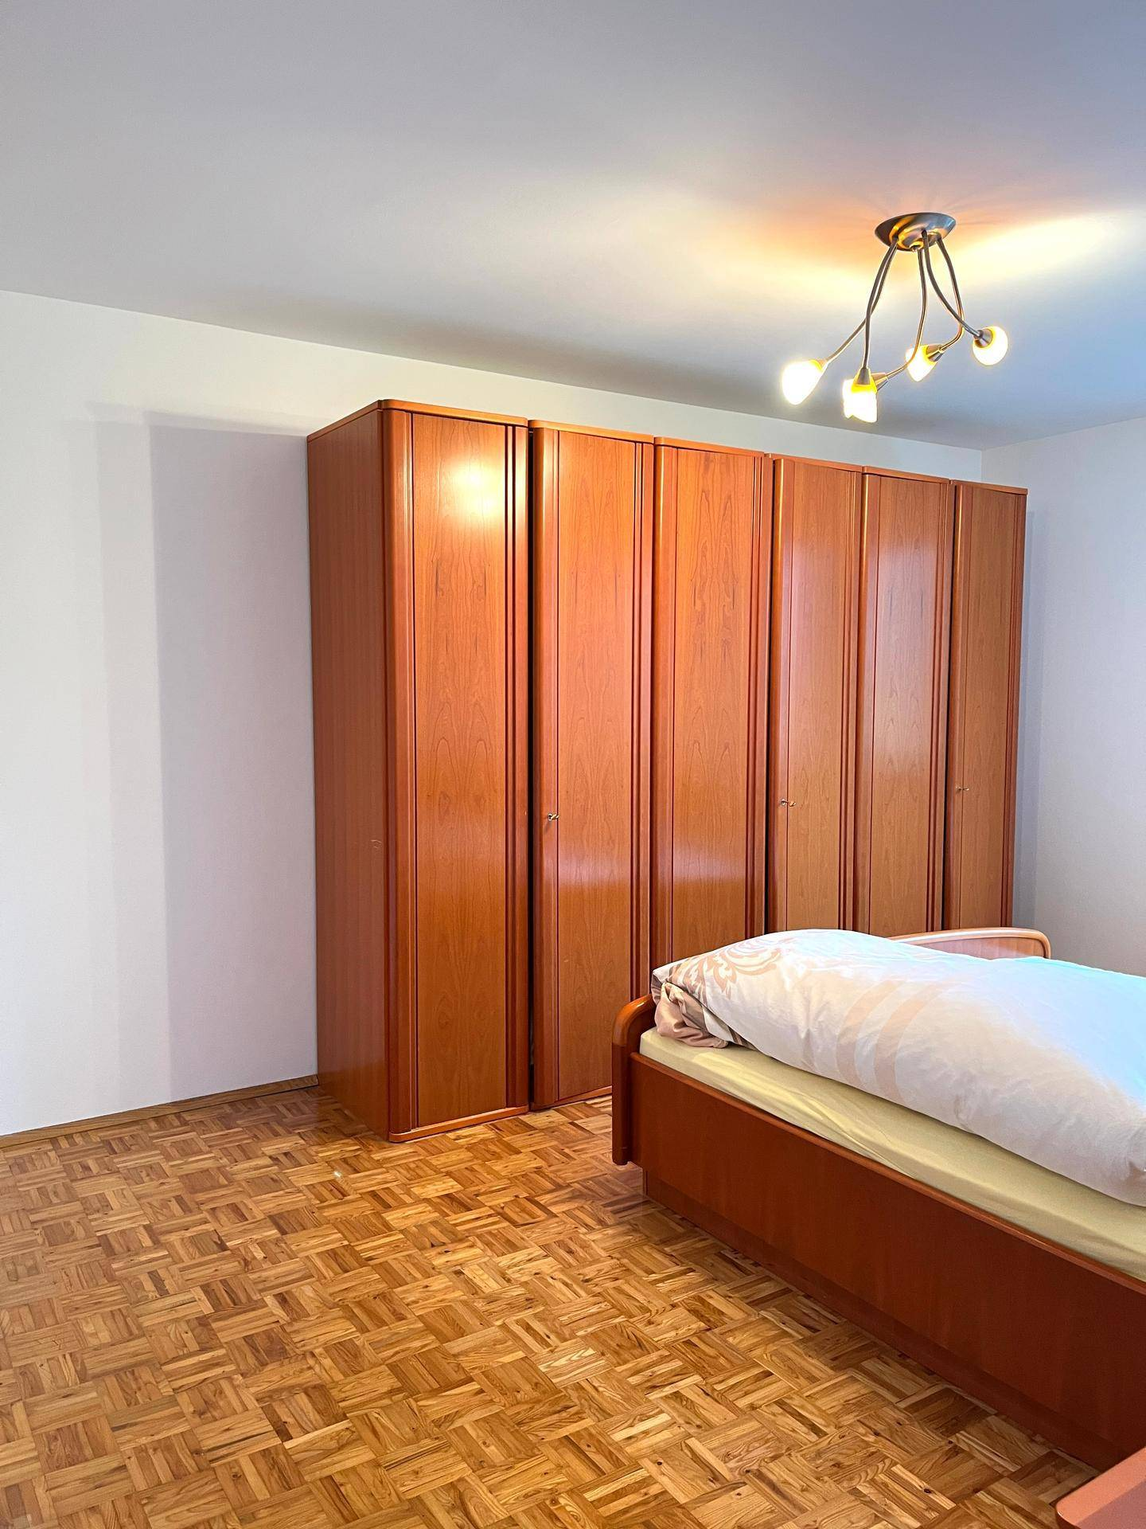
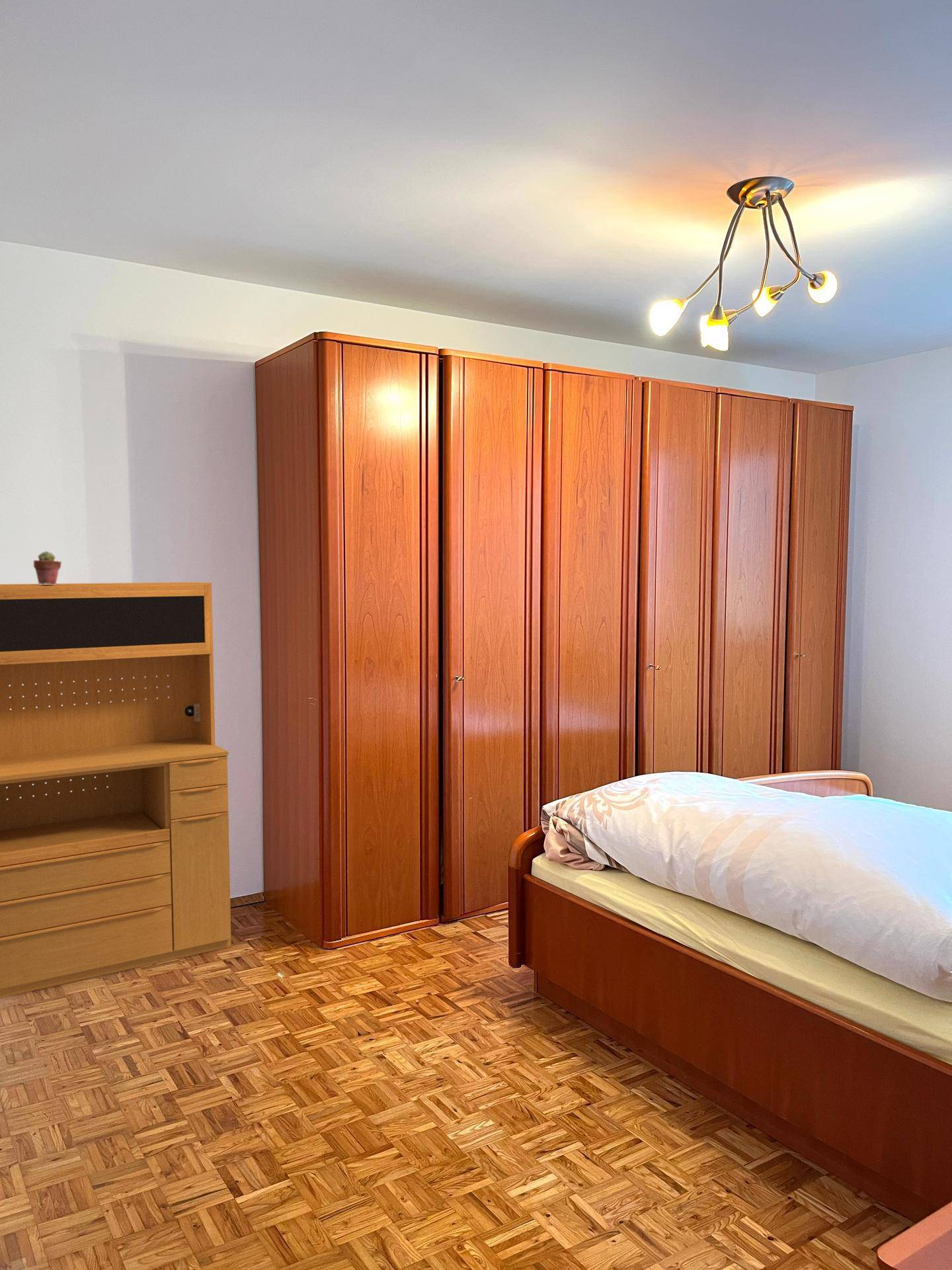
+ drawer [0,581,232,999]
+ potted succulent [33,550,62,585]
